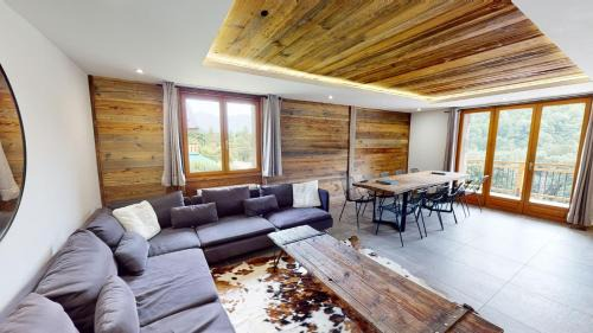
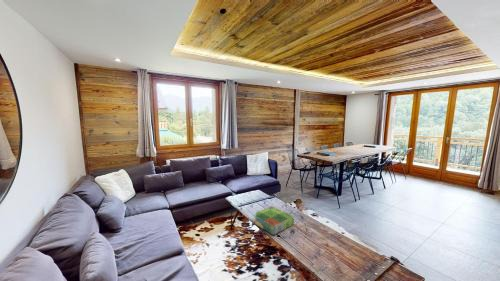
+ board game [254,206,295,236]
